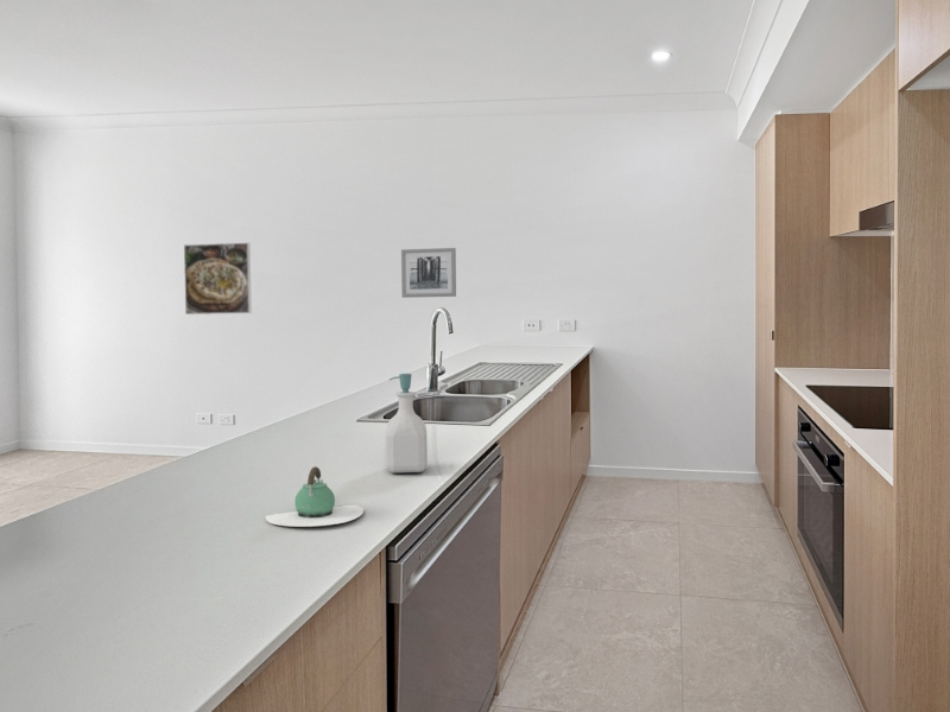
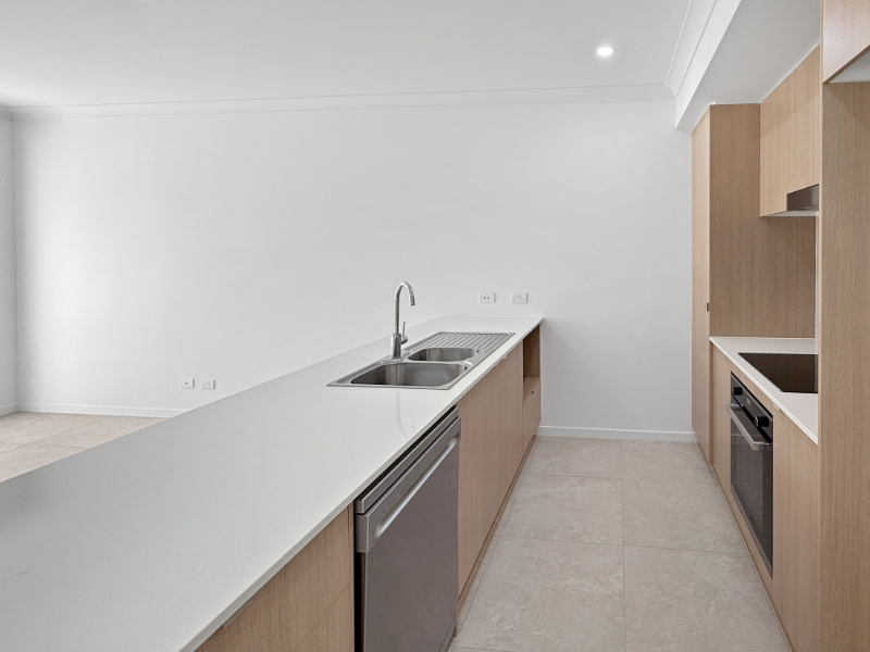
- wall art [400,247,457,299]
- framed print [183,242,253,316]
- soap bottle [384,373,429,473]
- teapot [265,465,365,528]
